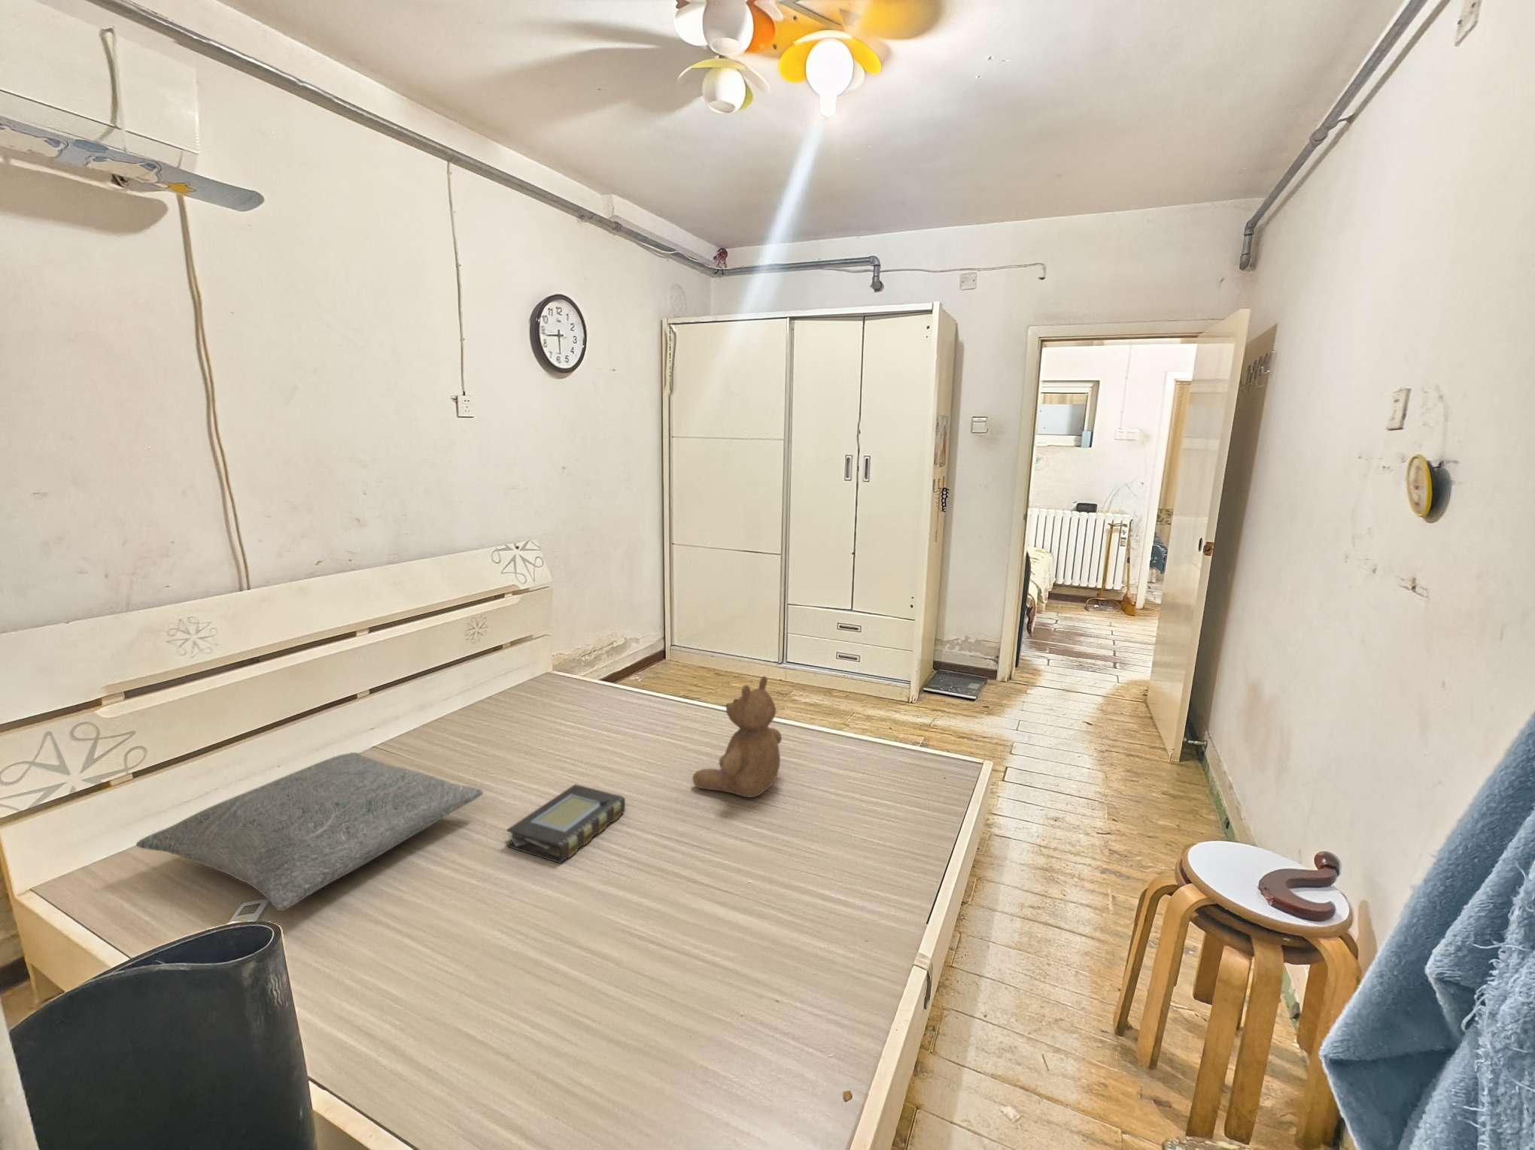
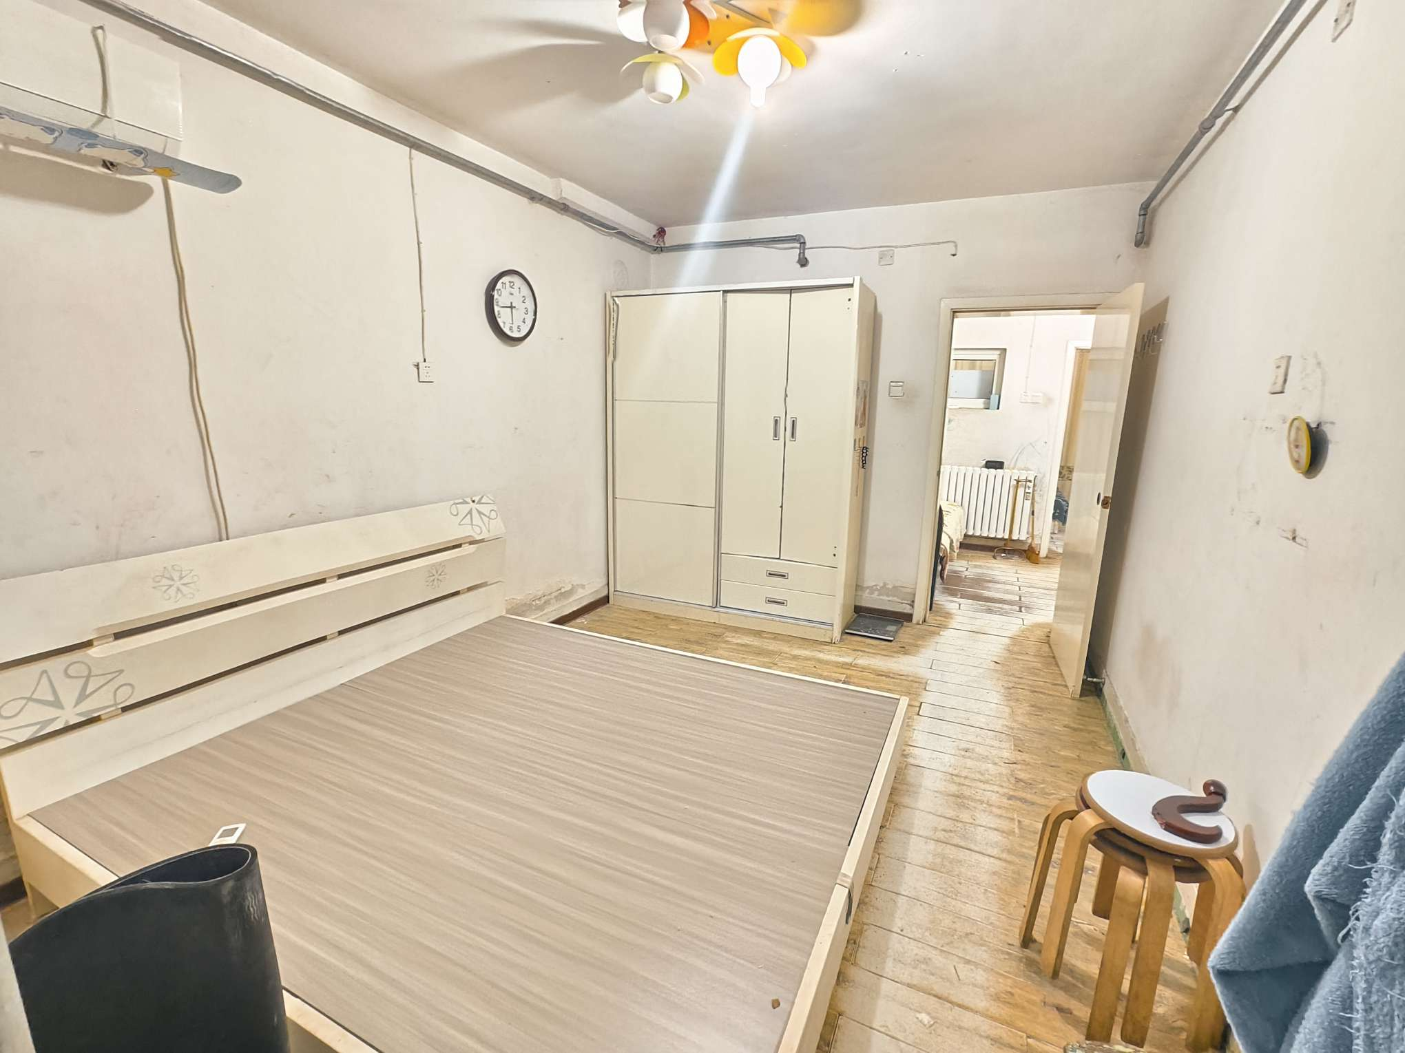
- teddy bear [691,675,782,798]
- book [505,783,626,865]
- pillow [135,751,483,912]
